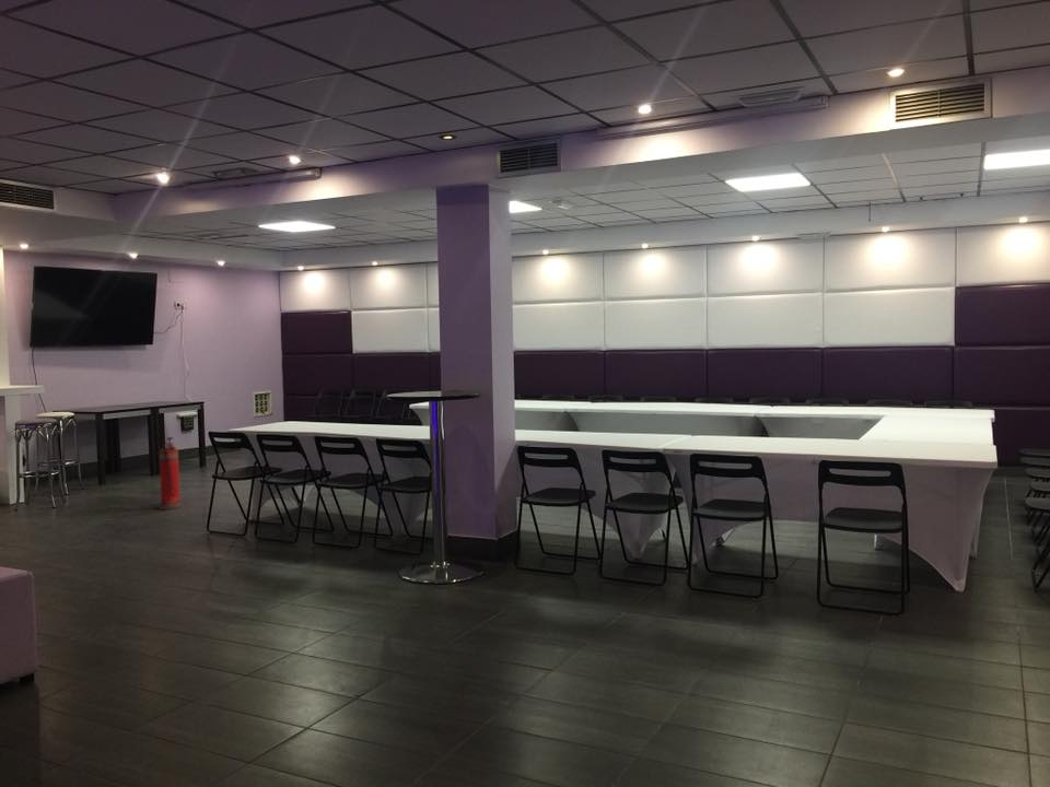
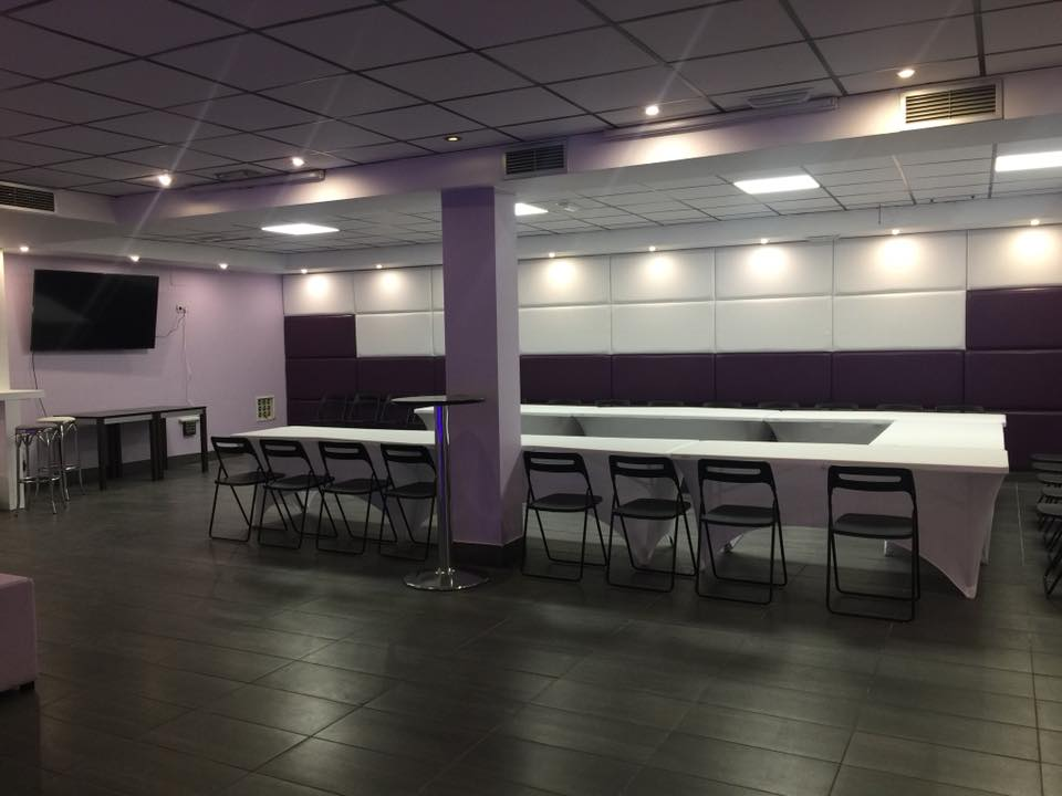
- fire extinguisher [158,436,184,510]
